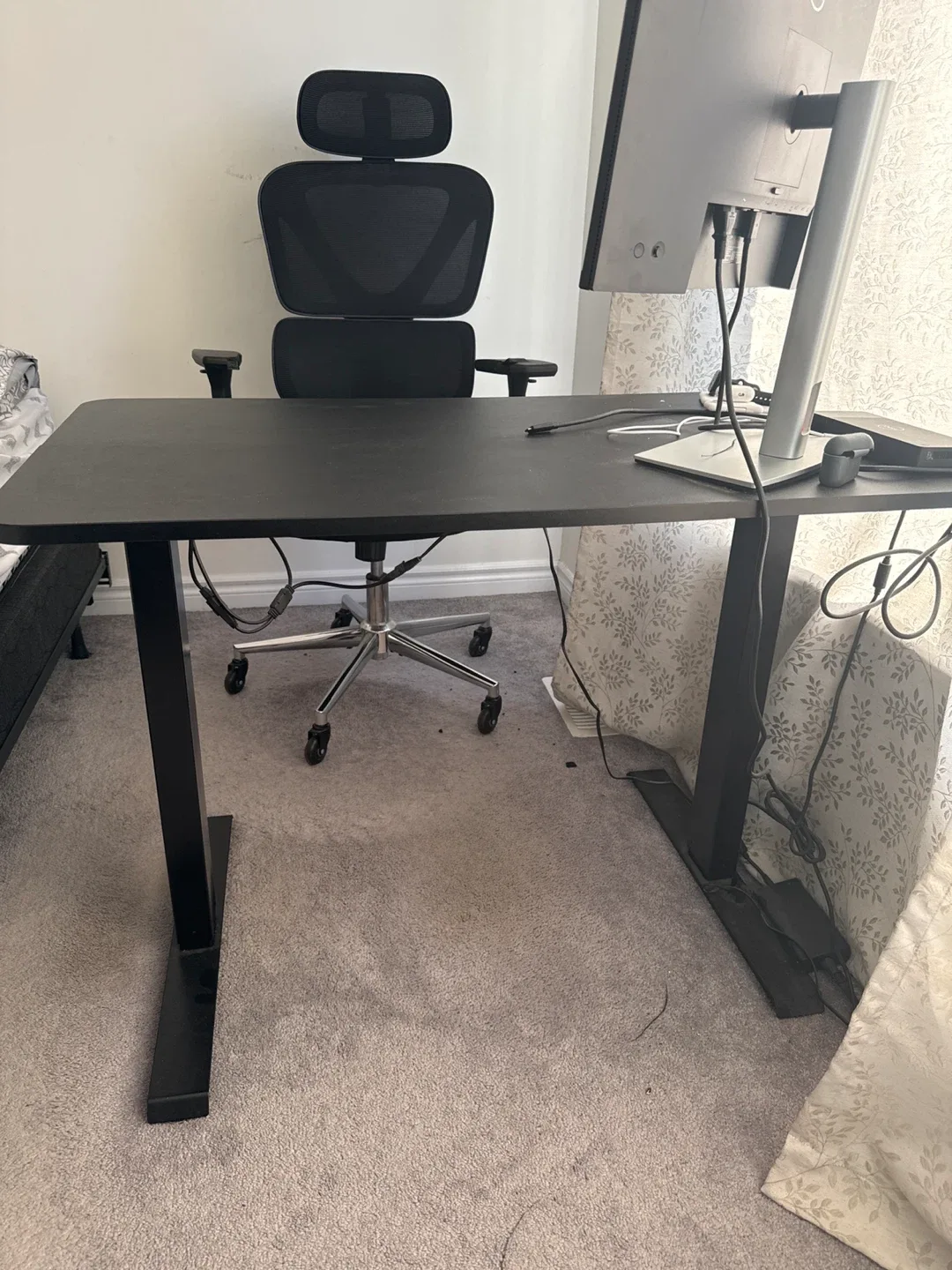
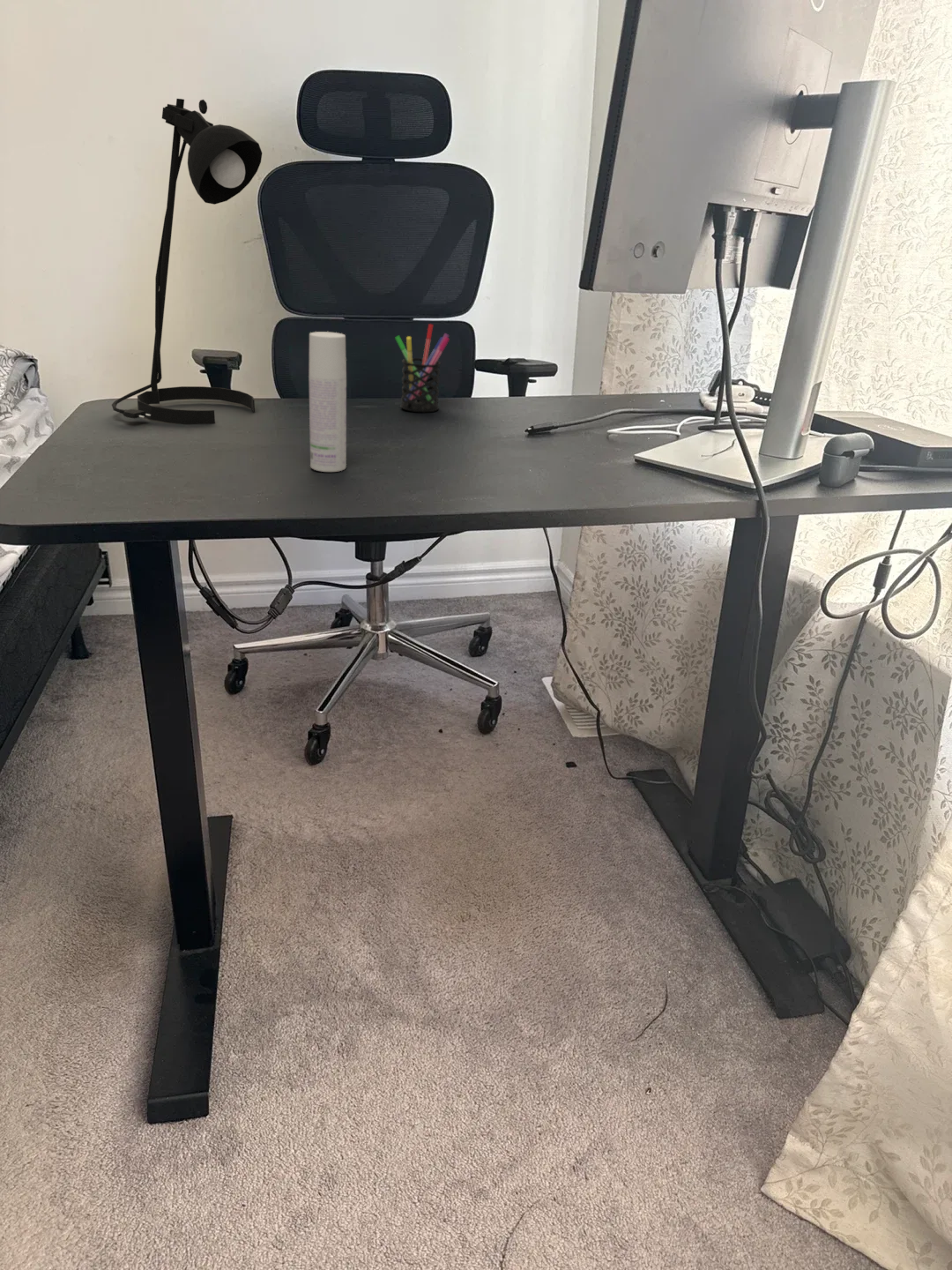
+ desk lamp [111,98,263,425]
+ bottle [308,331,347,473]
+ pen holder [394,323,450,413]
